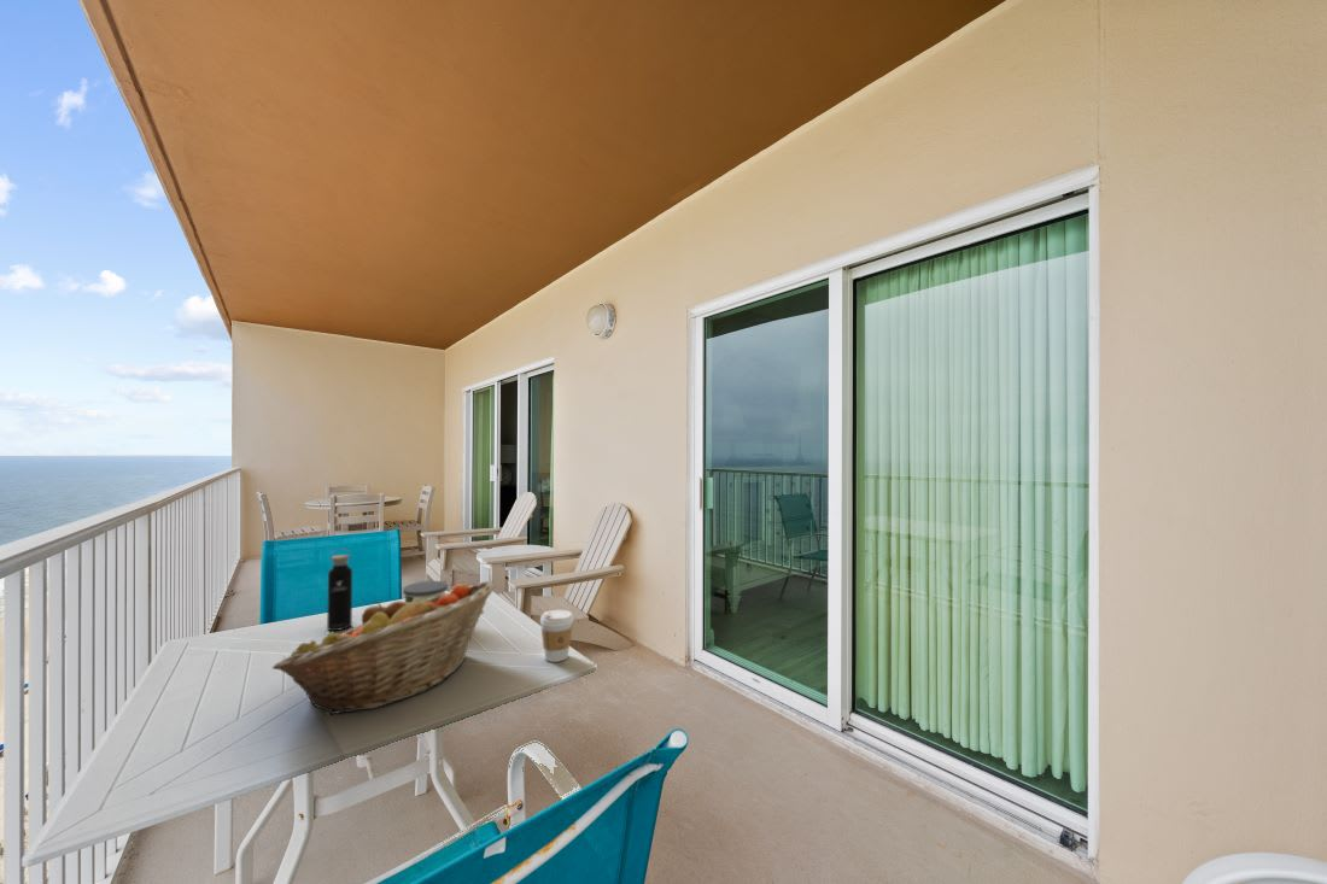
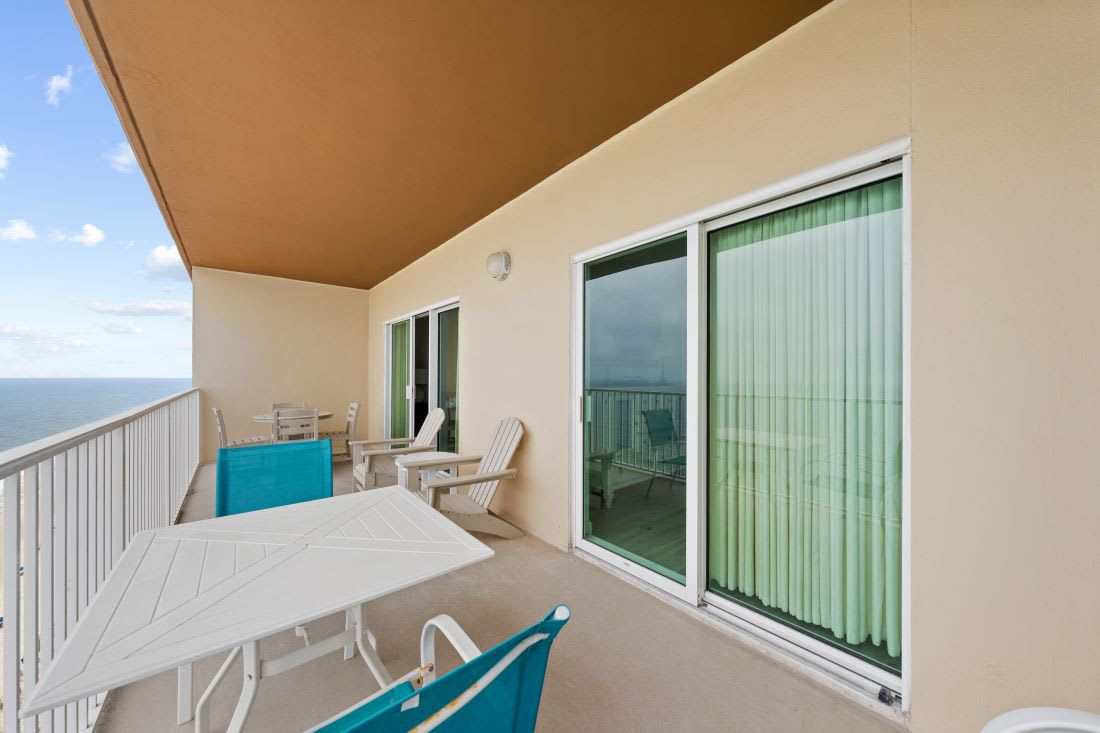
- candle [402,580,449,603]
- fruit basket [271,580,497,716]
- water bottle [326,548,353,632]
- coffee cup [539,609,574,663]
